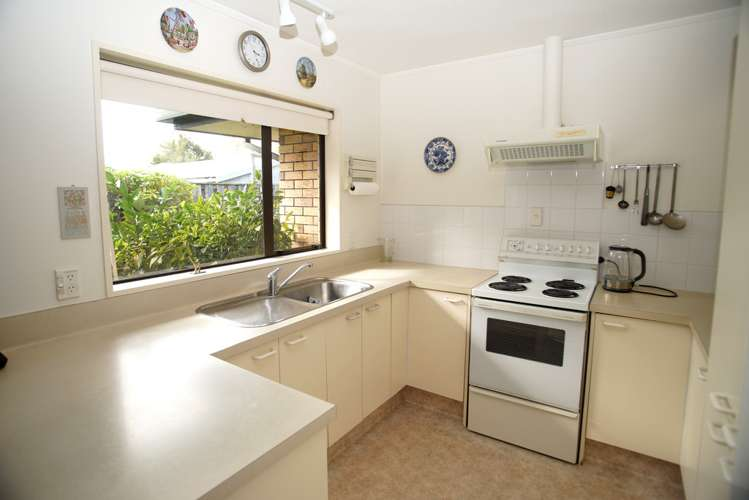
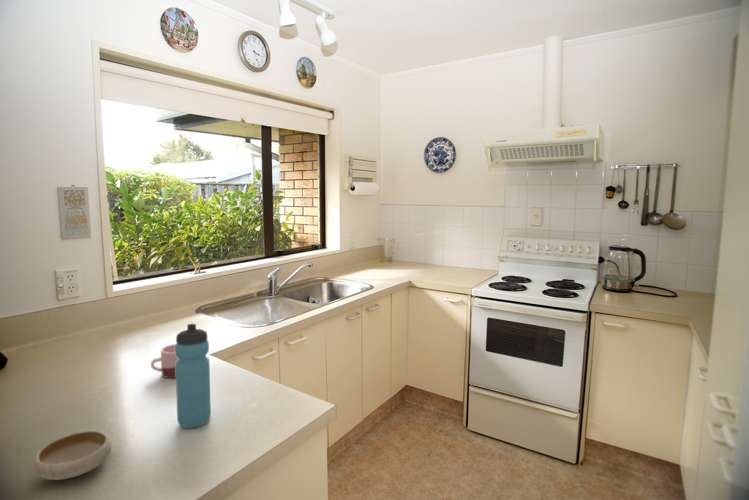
+ water bottle [175,323,212,429]
+ mug [150,343,179,379]
+ bowl [33,430,112,481]
